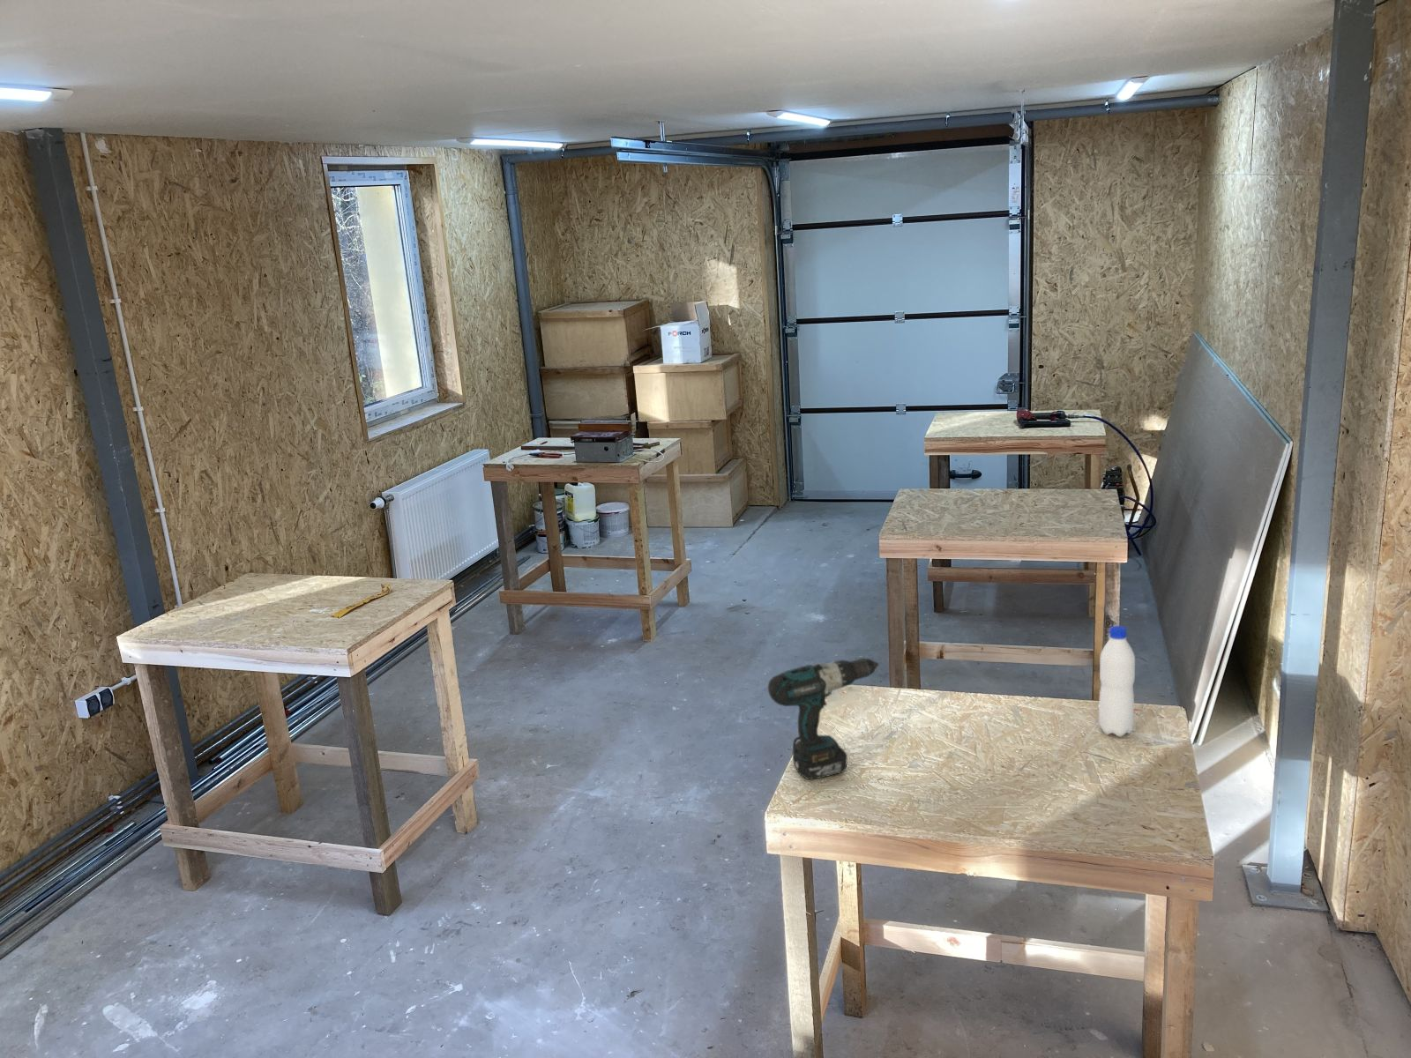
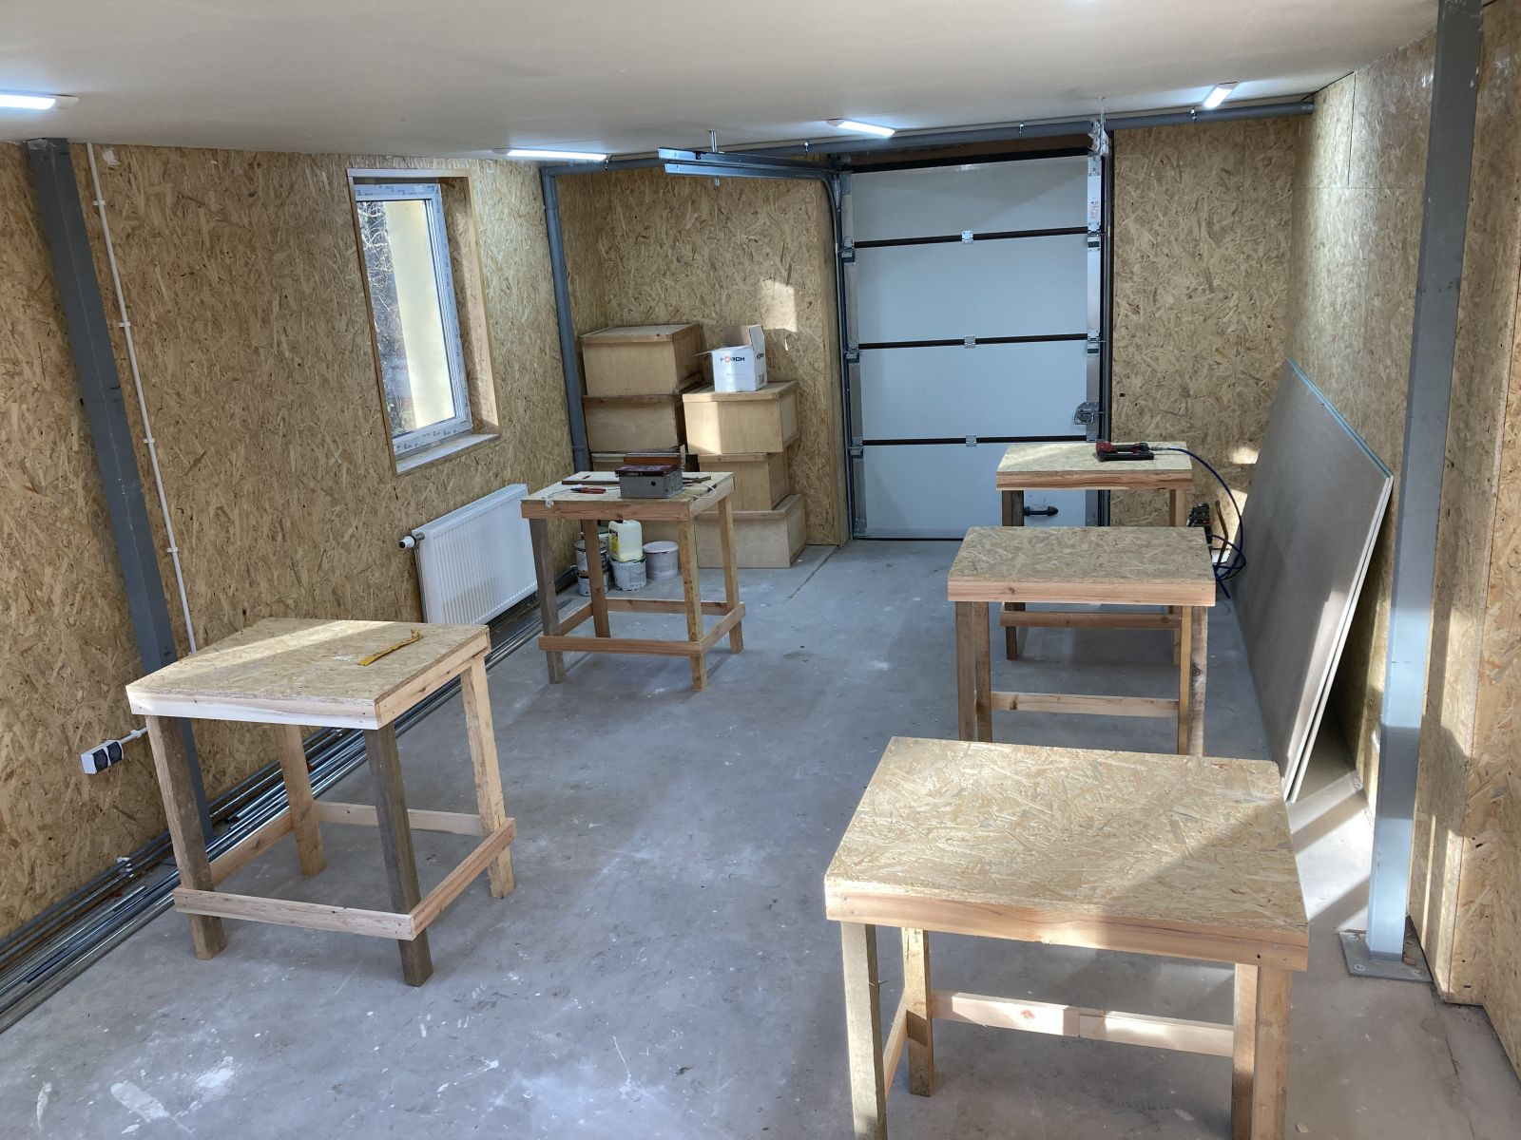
- water bottle [1098,625,1135,738]
- power drill [768,657,880,780]
